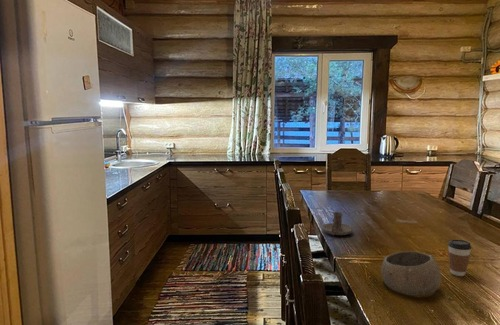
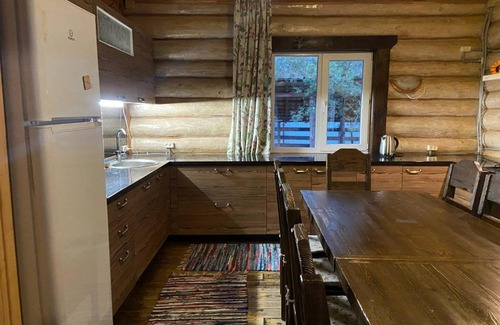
- coffee cup [447,239,472,277]
- bowl [380,250,442,297]
- candle holder [321,211,354,236]
